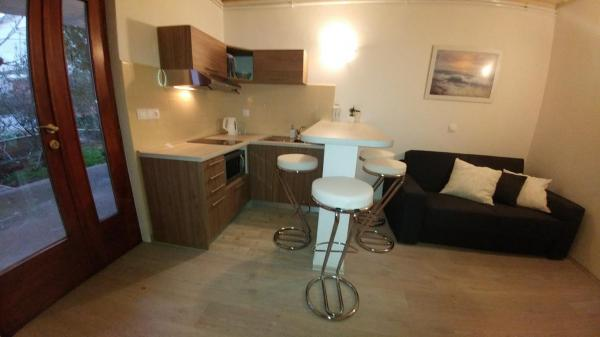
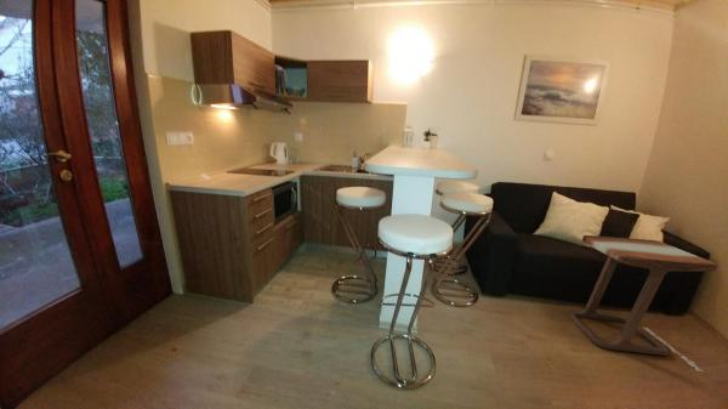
+ side table [568,234,718,373]
